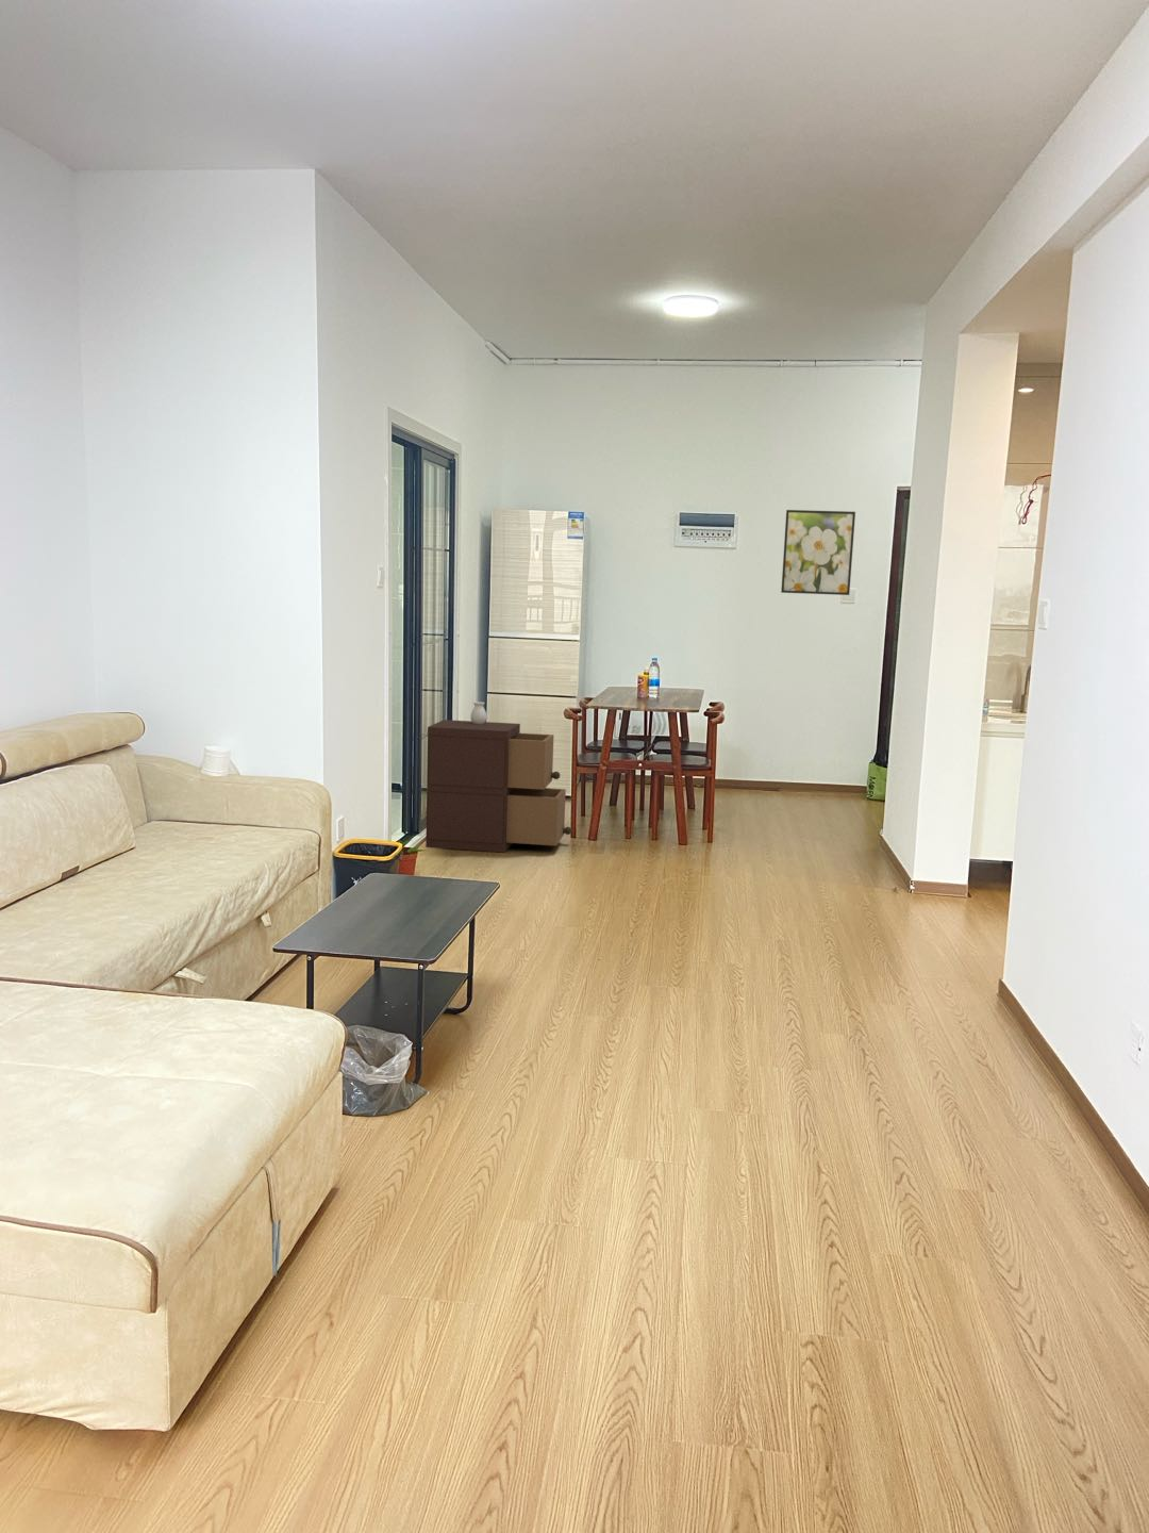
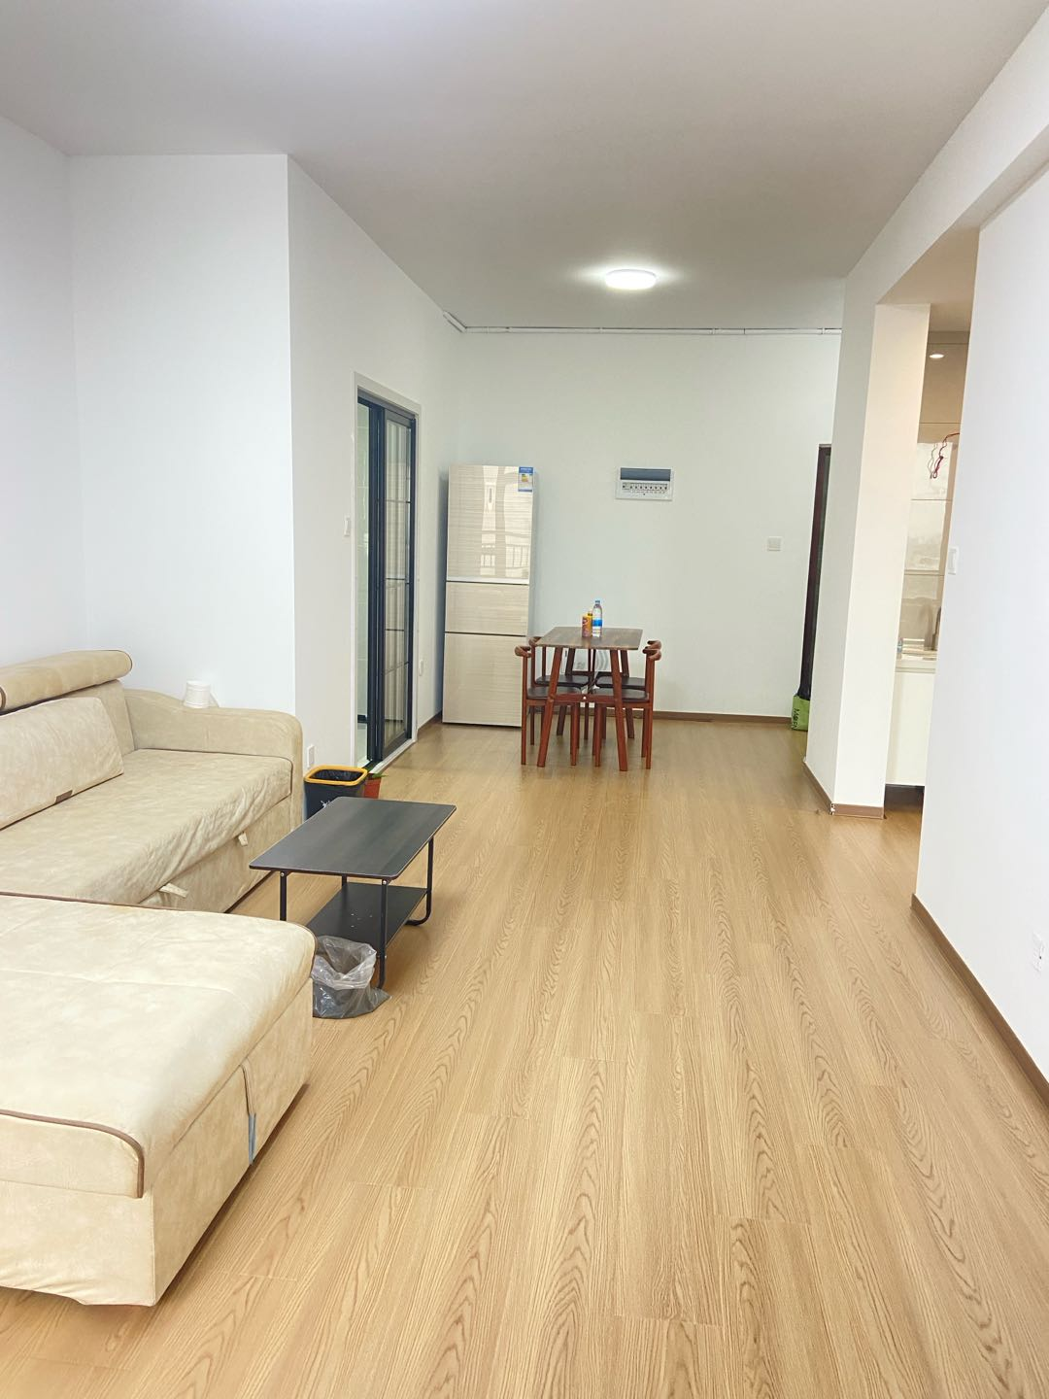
- storage cabinet [425,700,573,853]
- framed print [780,509,857,596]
